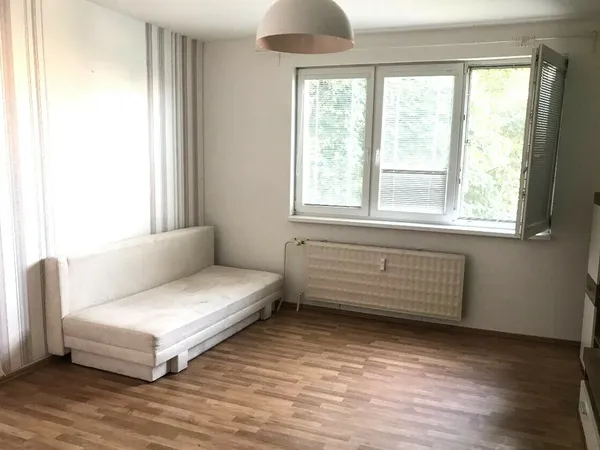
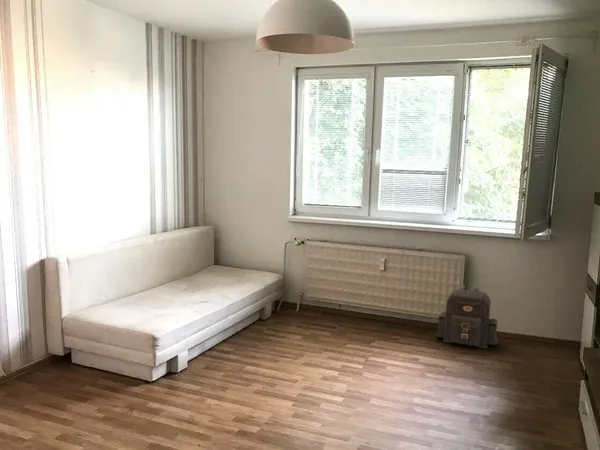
+ backpack [435,285,499,349]
